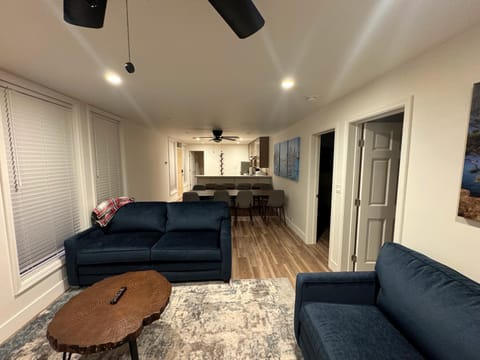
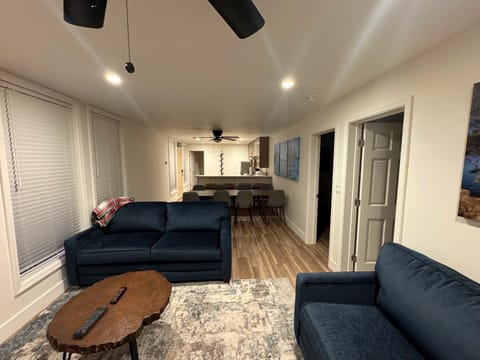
+ remote control [72,306,110,339]
